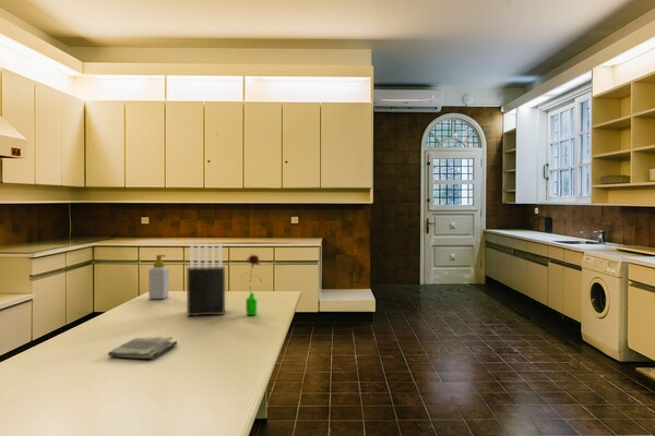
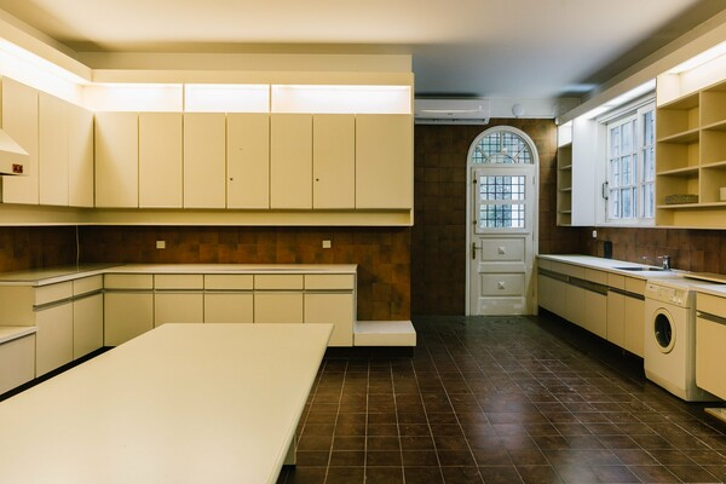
- dish towel [107,336,178,360]
- soap bottle [147,254,169,300]
- knife block [186,243,226,317]
- flower [240,253,263,316]
